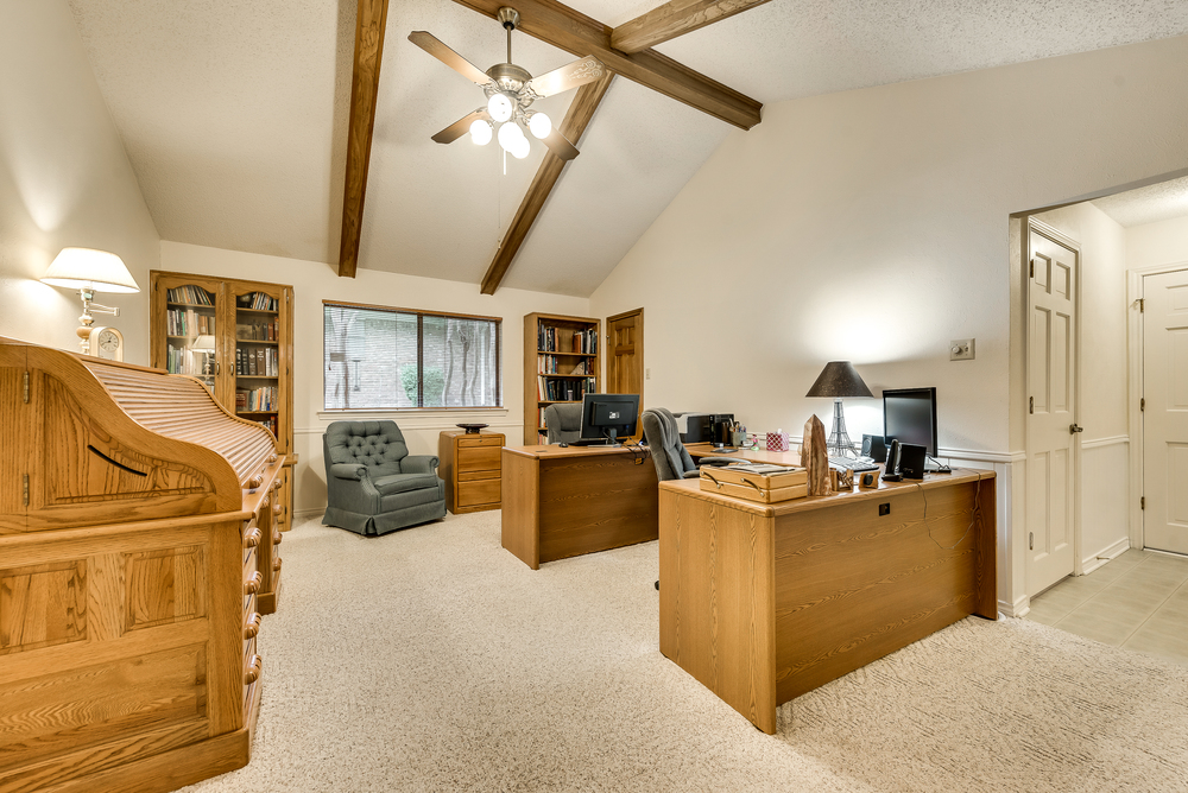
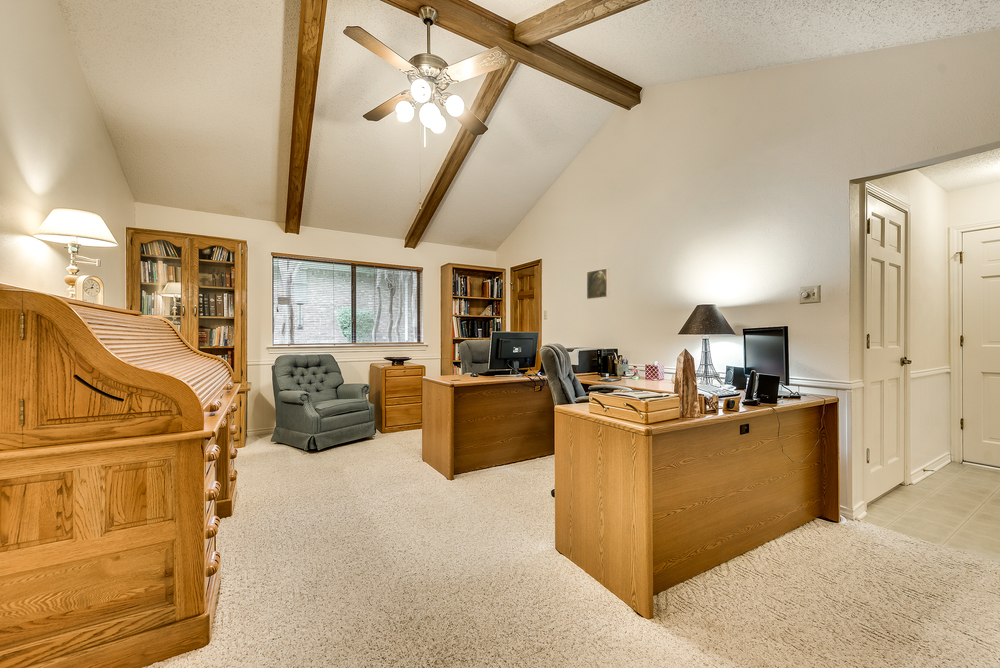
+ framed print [586,267,610,300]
